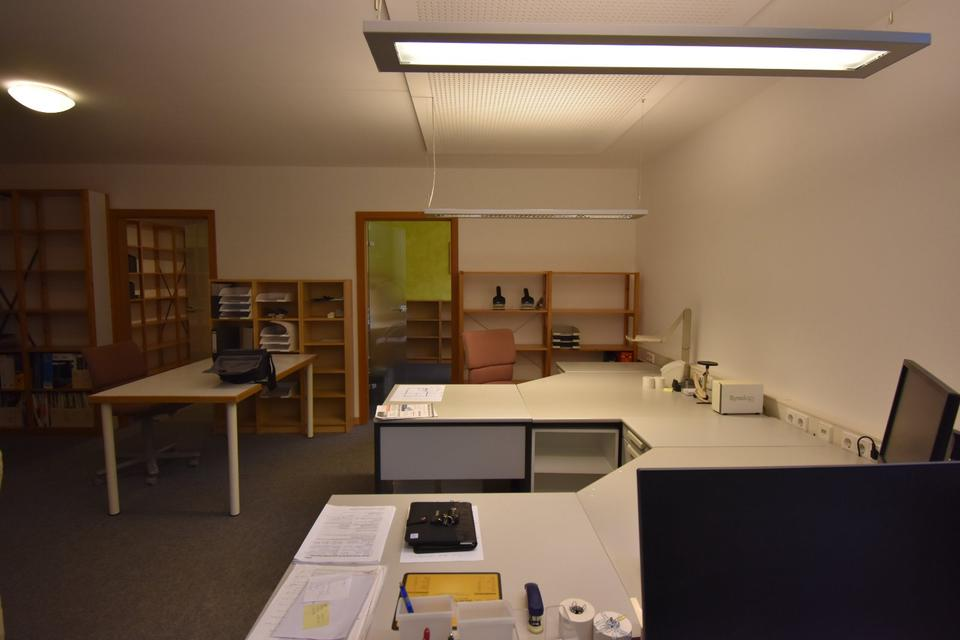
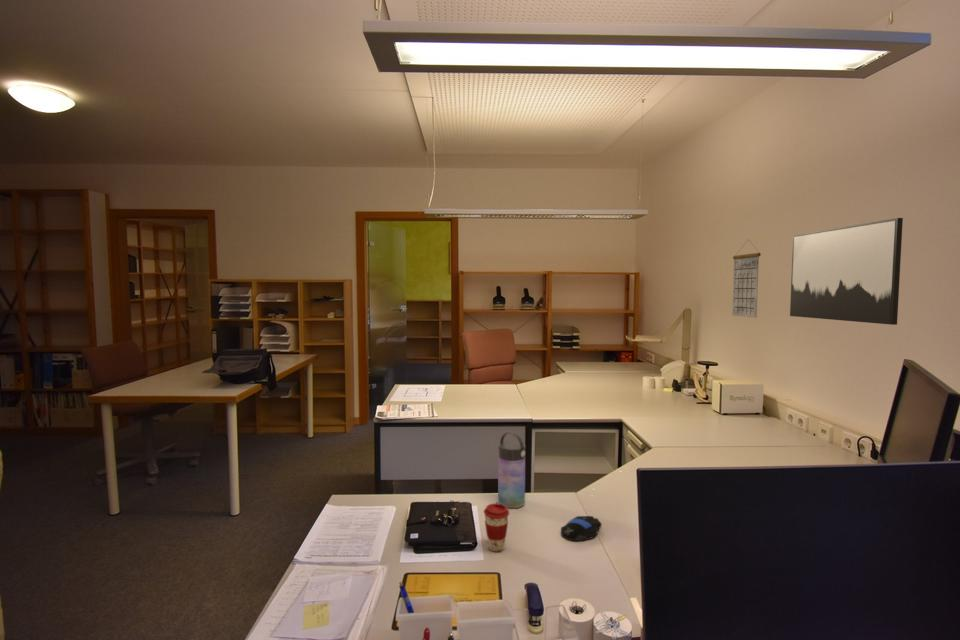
+ calendar [731,239,762,319]
+ computer mouse [560,515,603,542]
+ water bottle [497,431,526,509]
+ coffee cup [483,502,510,552]
+ wall art [789,217,904,326]
